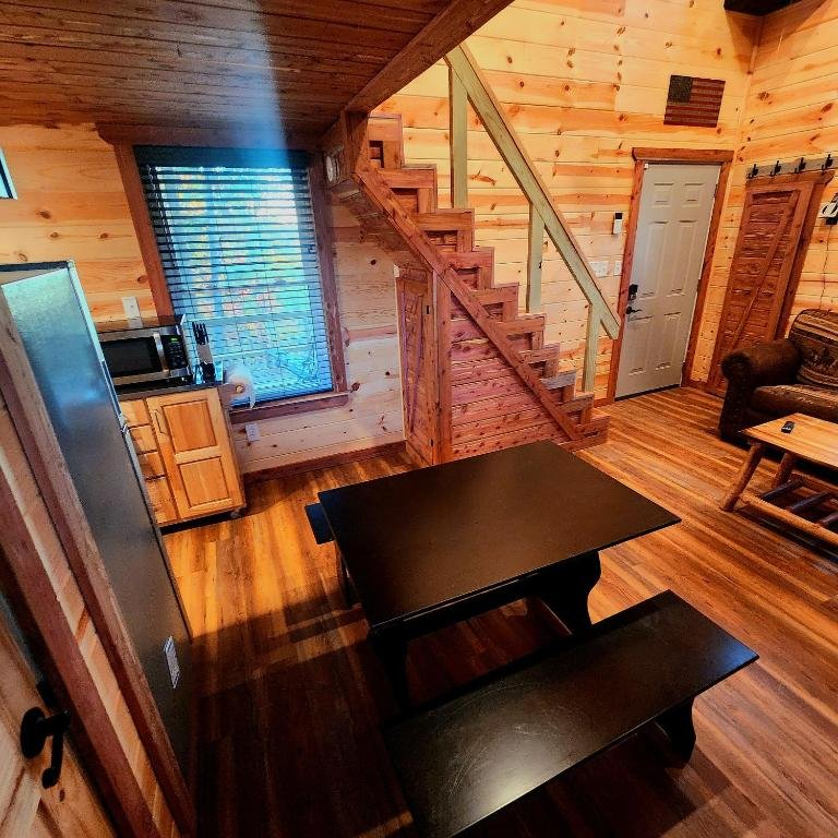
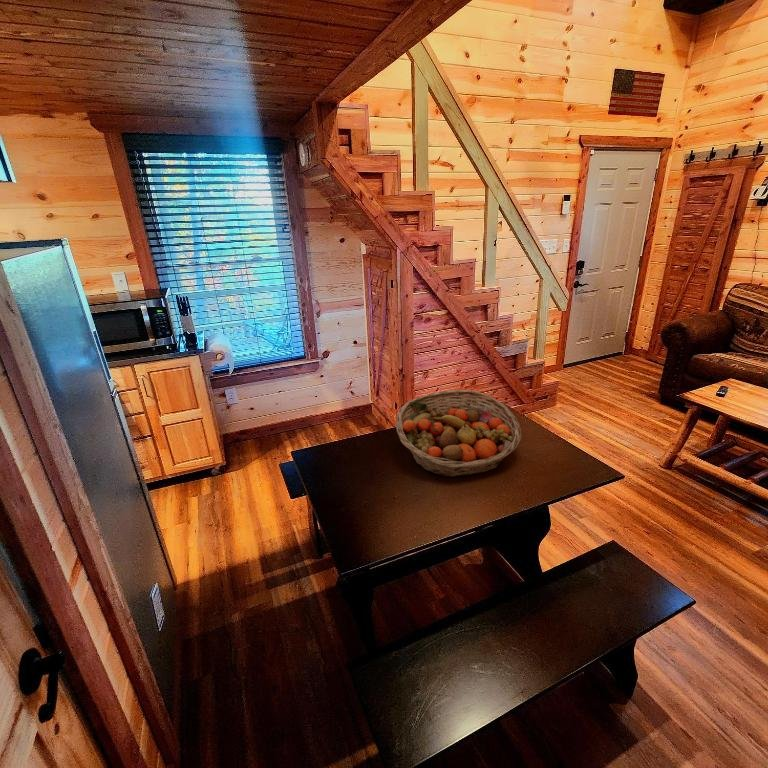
+ fruit basket [395,389,522,478]
